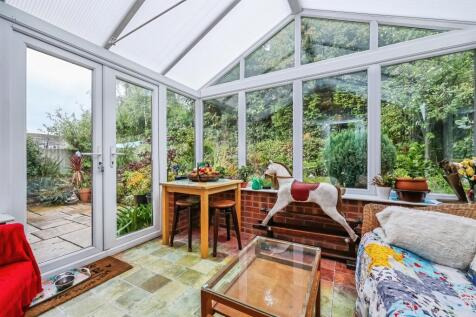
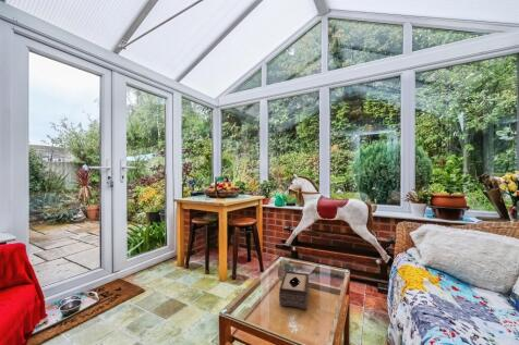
+ tissue box [278,270,310,310]
